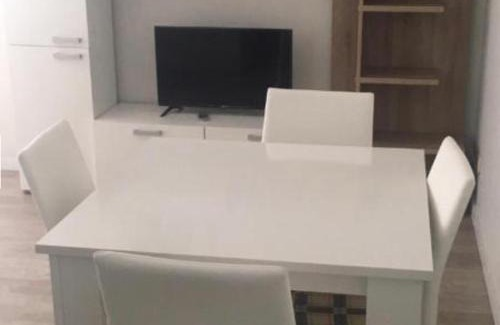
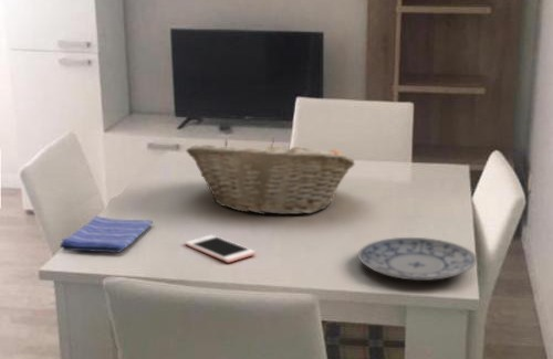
+ dish towel [59,215,154,253]
+ fruit basket [186,138,356,215]
+ plate [357,236,478,282]
+ cell phone [185,234,255,264]
